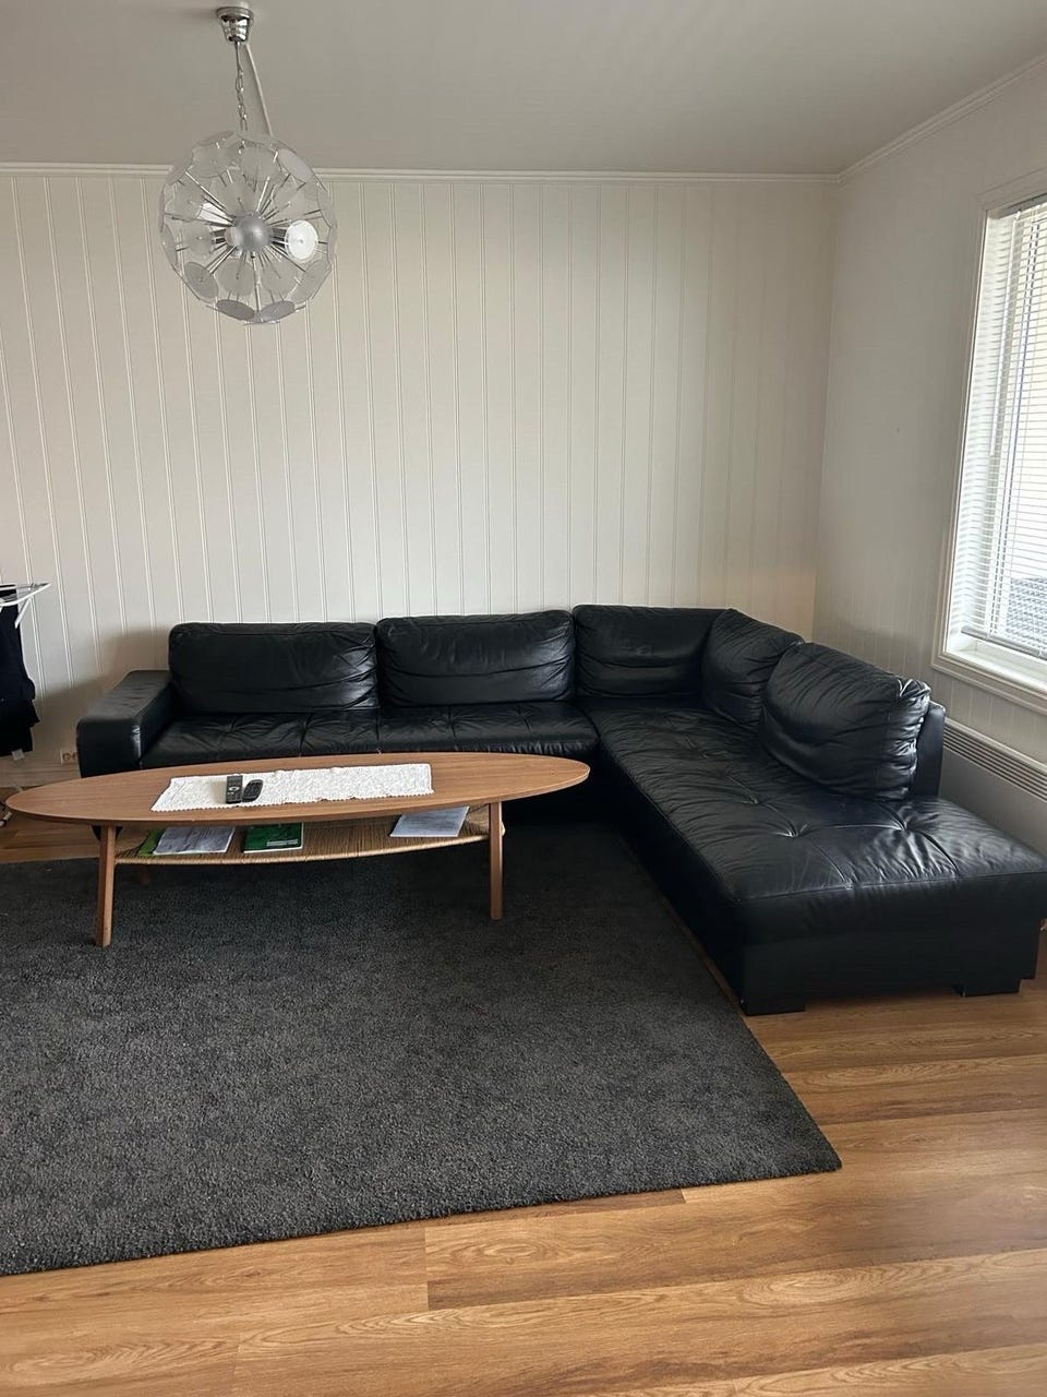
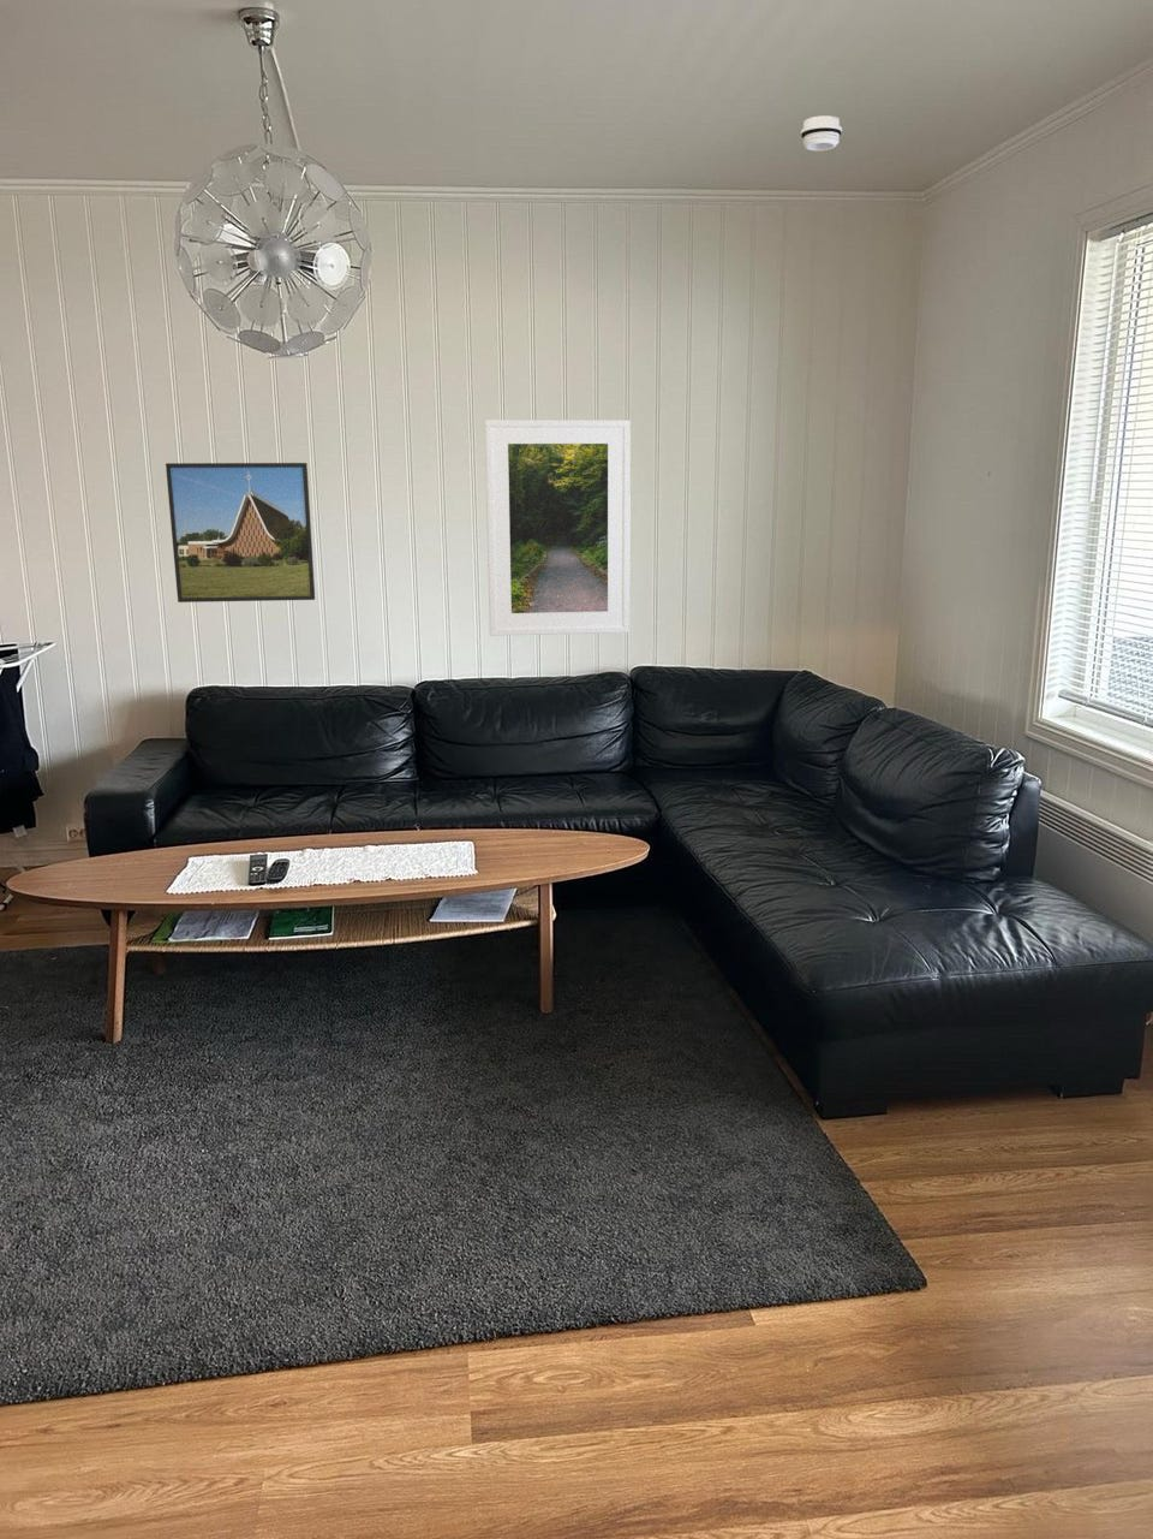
+ smoke detector [799,114,843,151]
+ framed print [165,462,316,603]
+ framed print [484,418,632,637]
